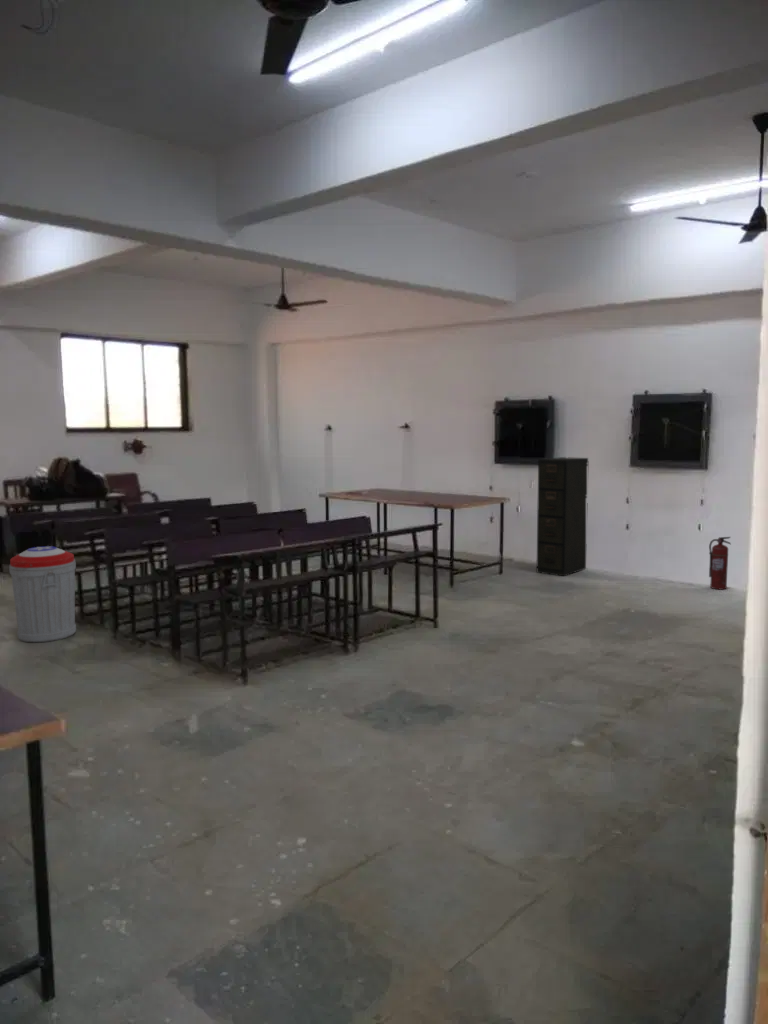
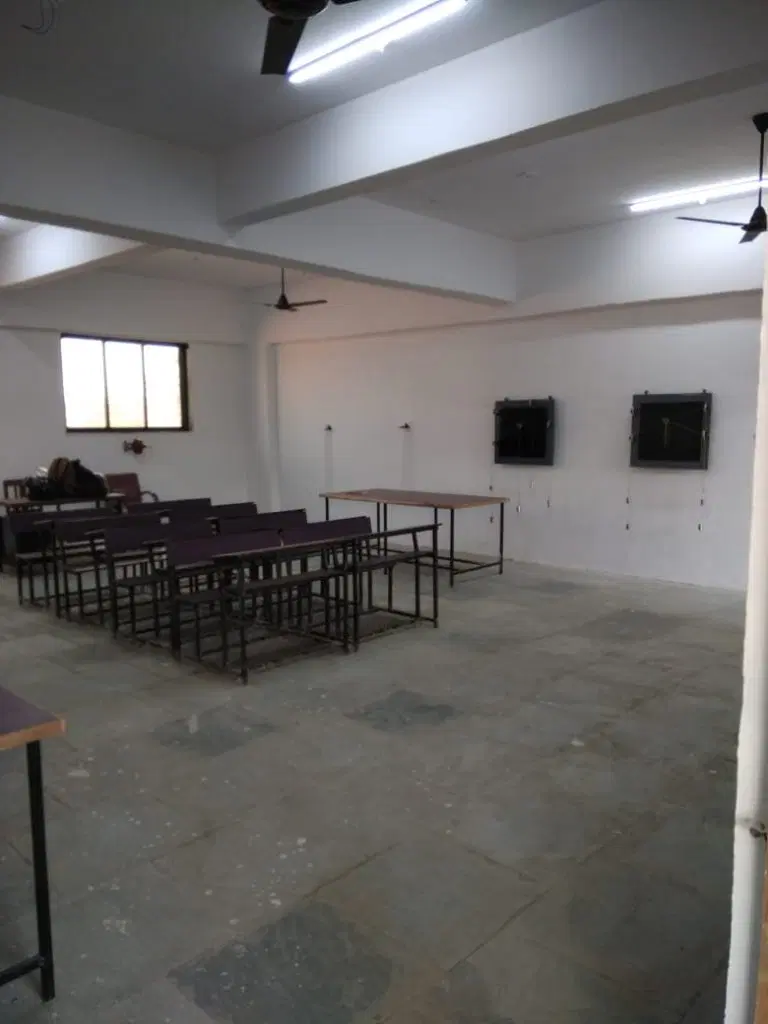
- filing cabinet [535,456,589,577]
- fire extinguisher [708,536,732,591]
- trash can [8,545,77,643]
